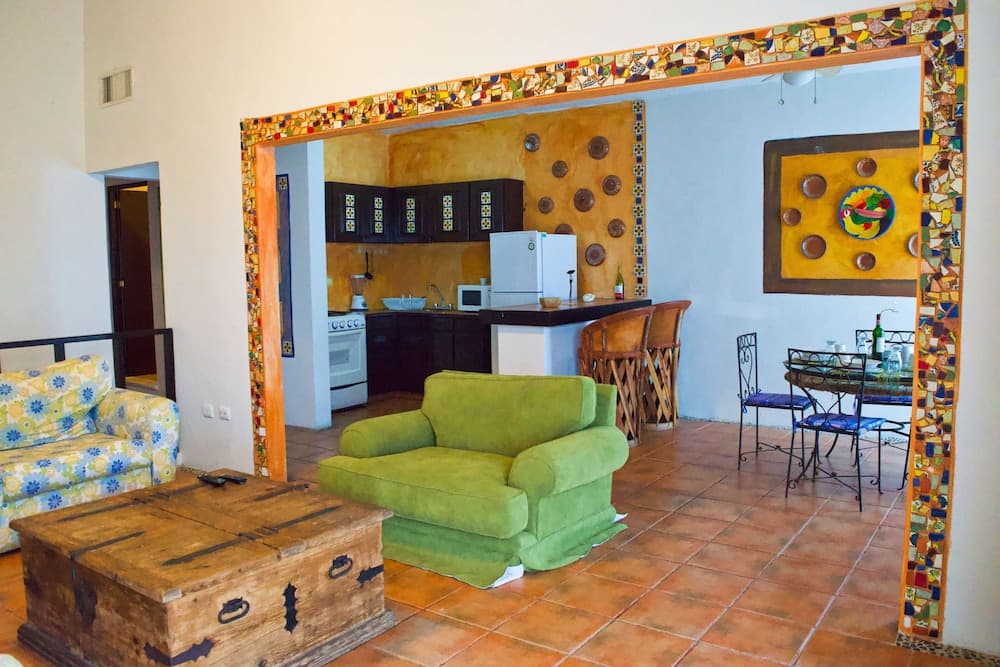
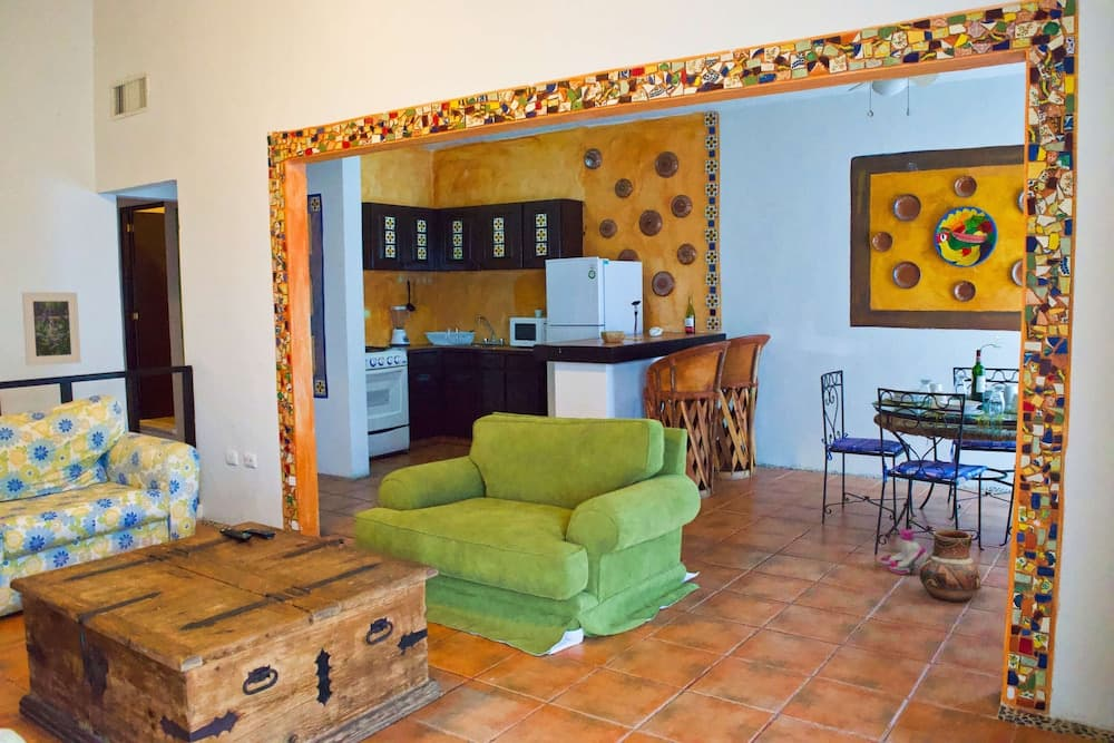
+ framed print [21,291,82,366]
+ ceramic pot [919,529,981,603]
+ boots [879,528,930,575]
